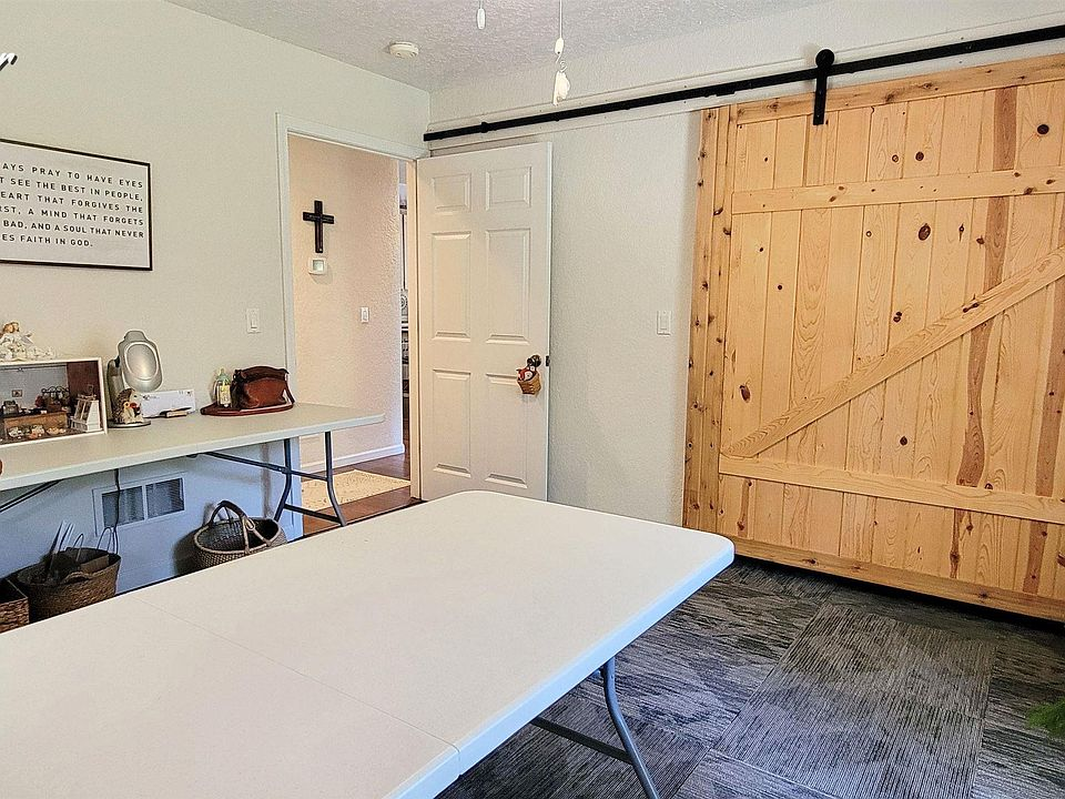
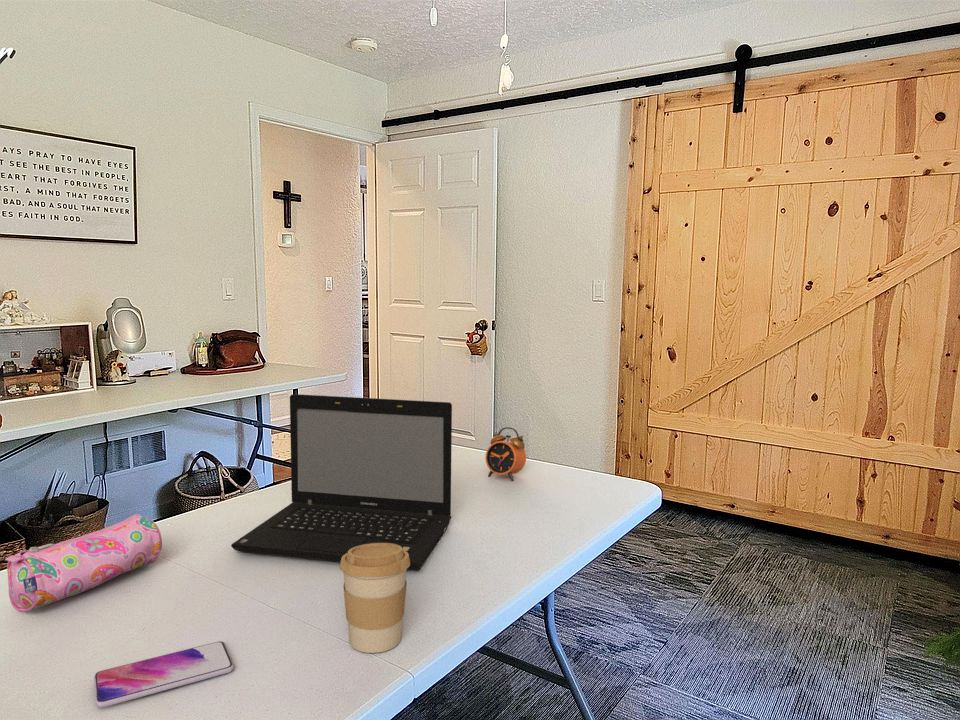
+ laptop [230,393,453,571]
+ alarm clock [485,426,527,482]
+ coffee cup [339,543,410,654]
+ pencil case [4,513,163,613]
+ smartphone [93,640,235,709]
